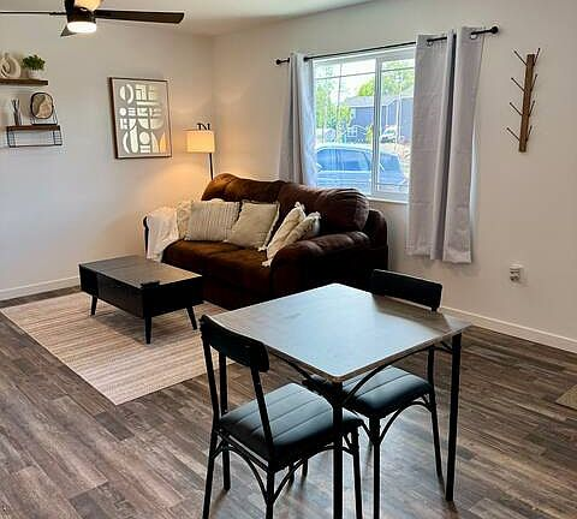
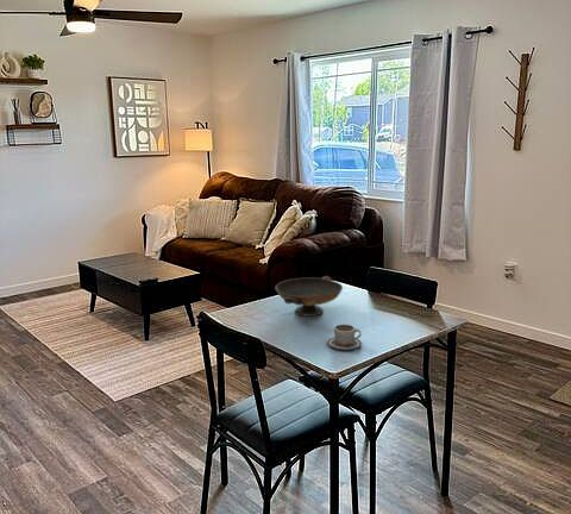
+ cup [326,324,363,351]
+ decorative bowl [274,275,344,318]
